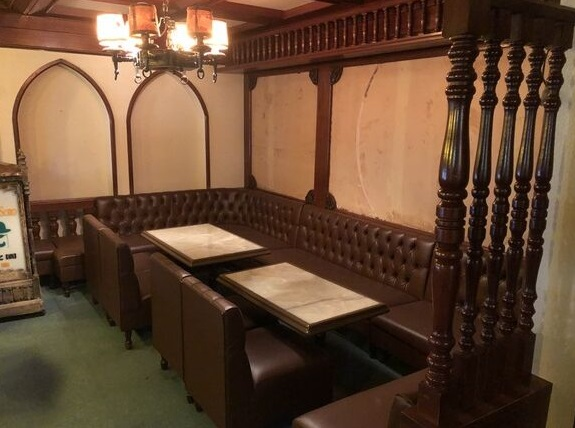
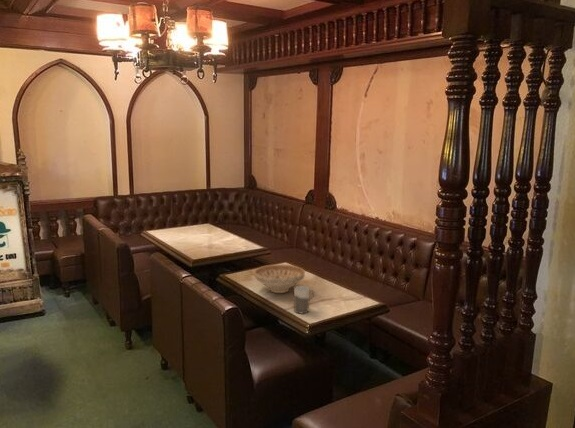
+ mug [293,285,315,314]
+ decorative bowl [254,264,306,294]
